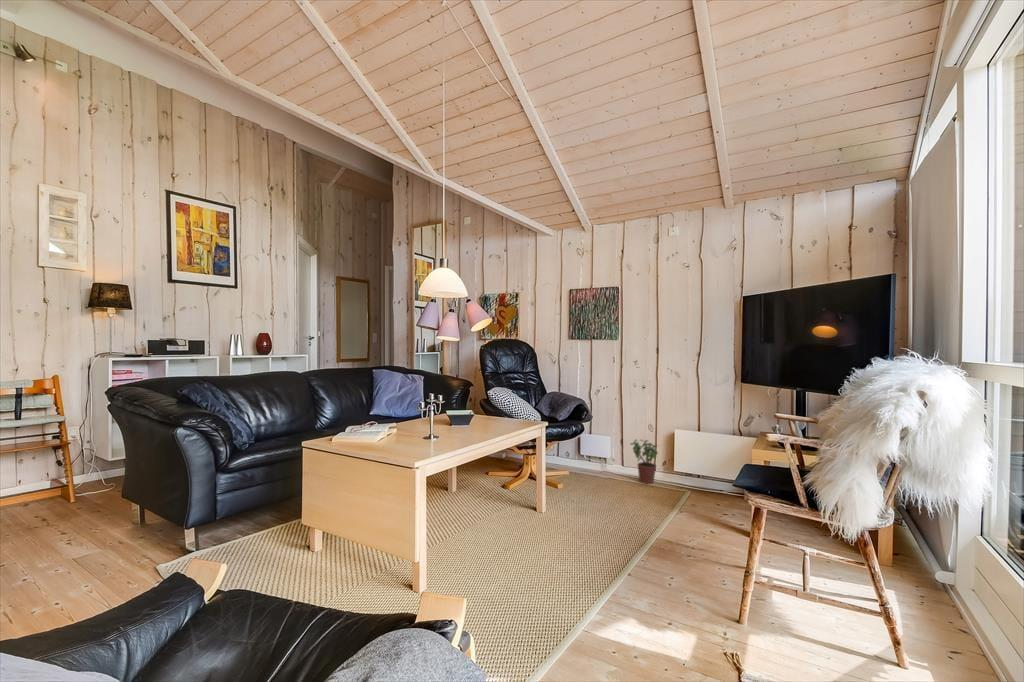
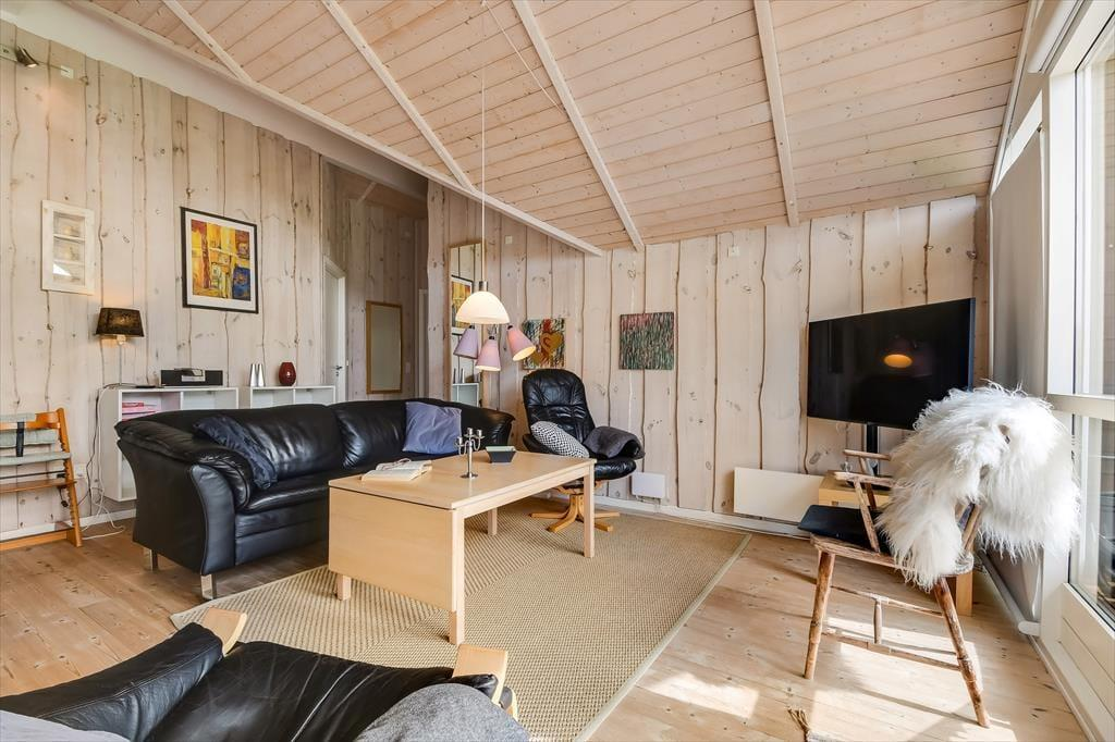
- potted plant [629,438,659,485]
